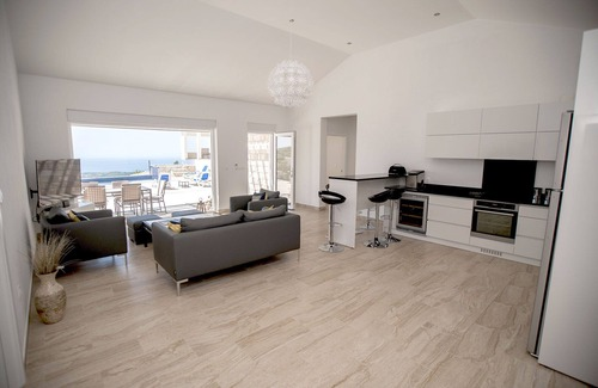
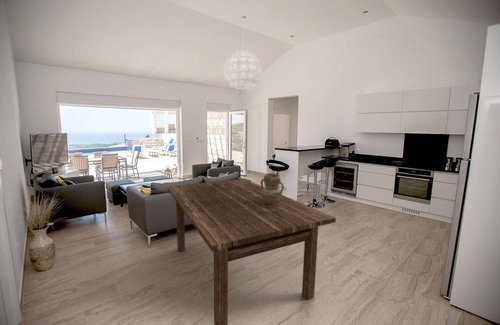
+ dining table [167,178,337,325]
+ ceramic jug [260,173,285,205]
